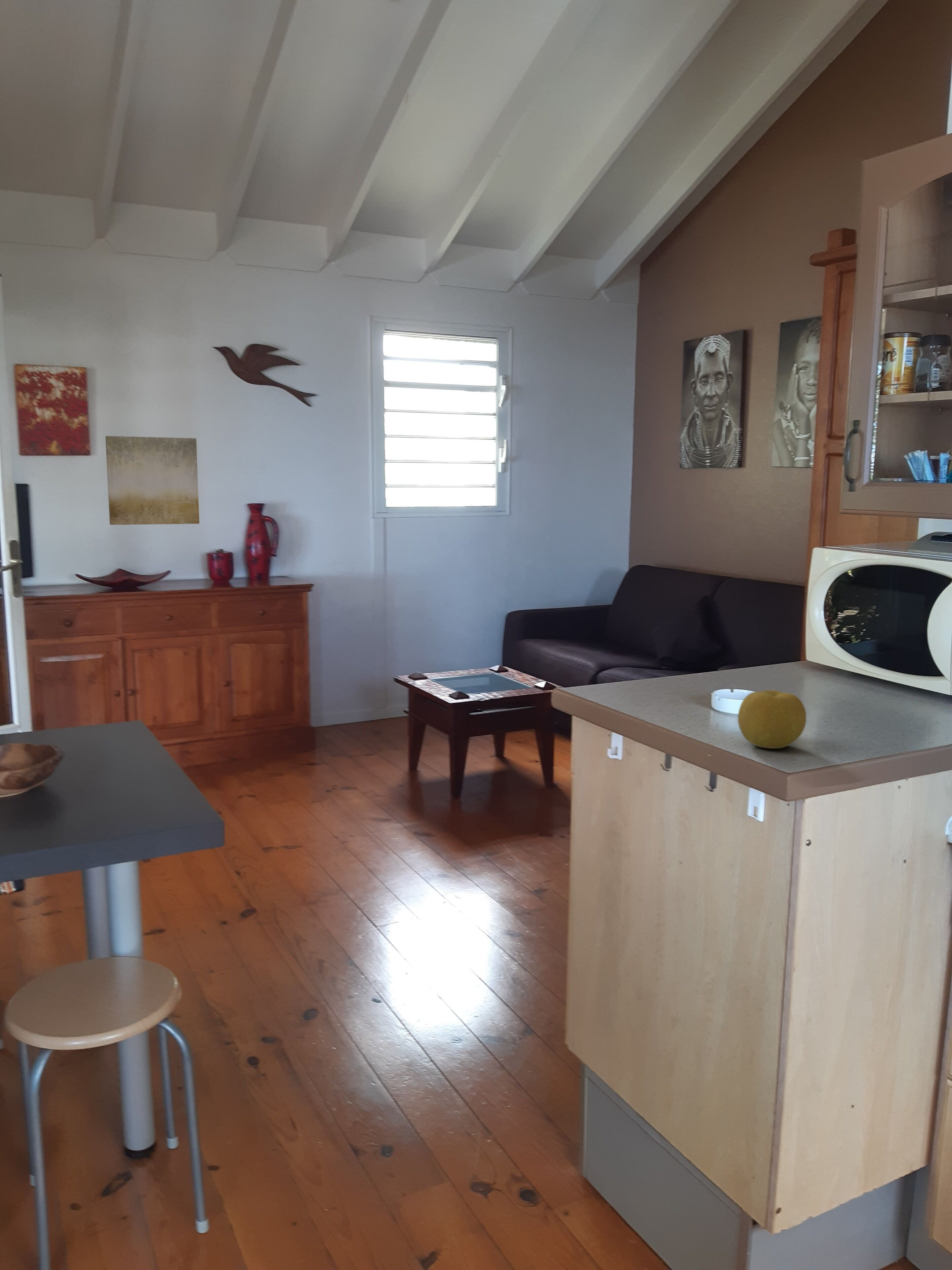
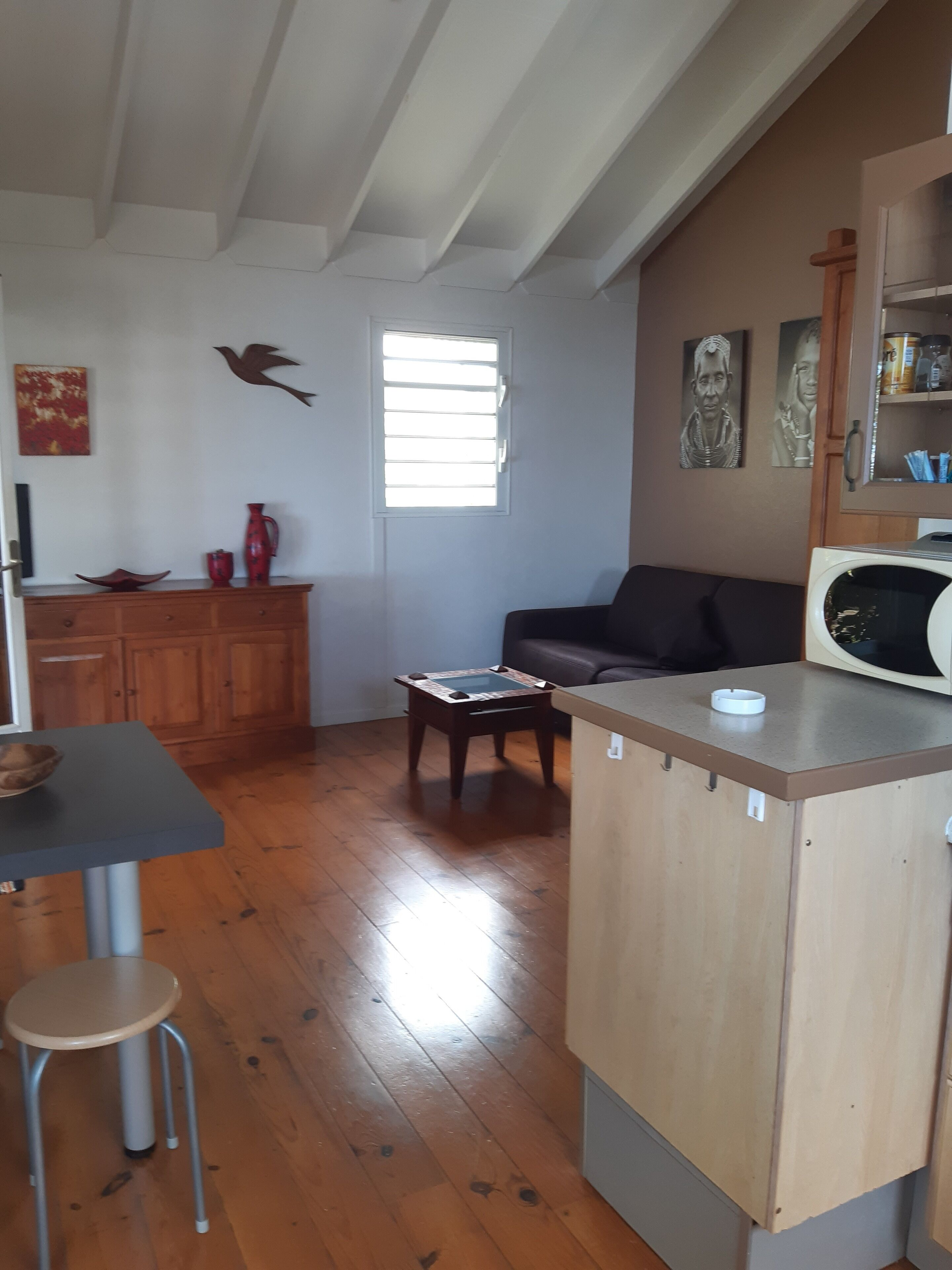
- wall art [105,436,200,525]
- fruit [737,690,807,749]
